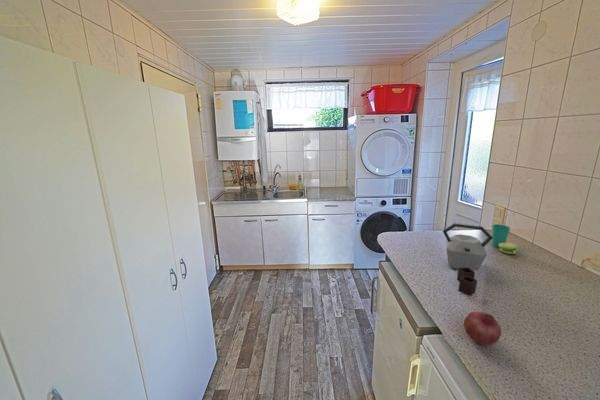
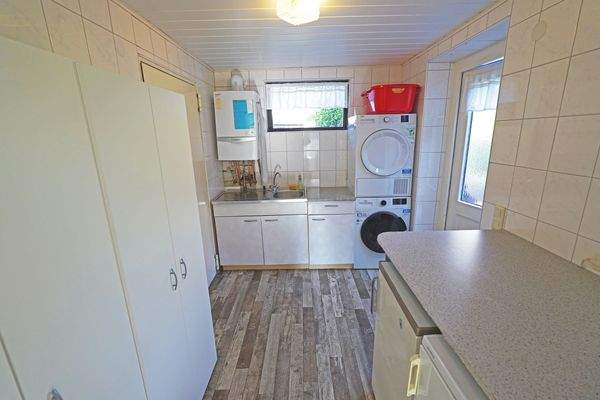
- kettle [442,222,493,297]
- fruit [462,310,502,346]
- cup [491,223,519,255]
